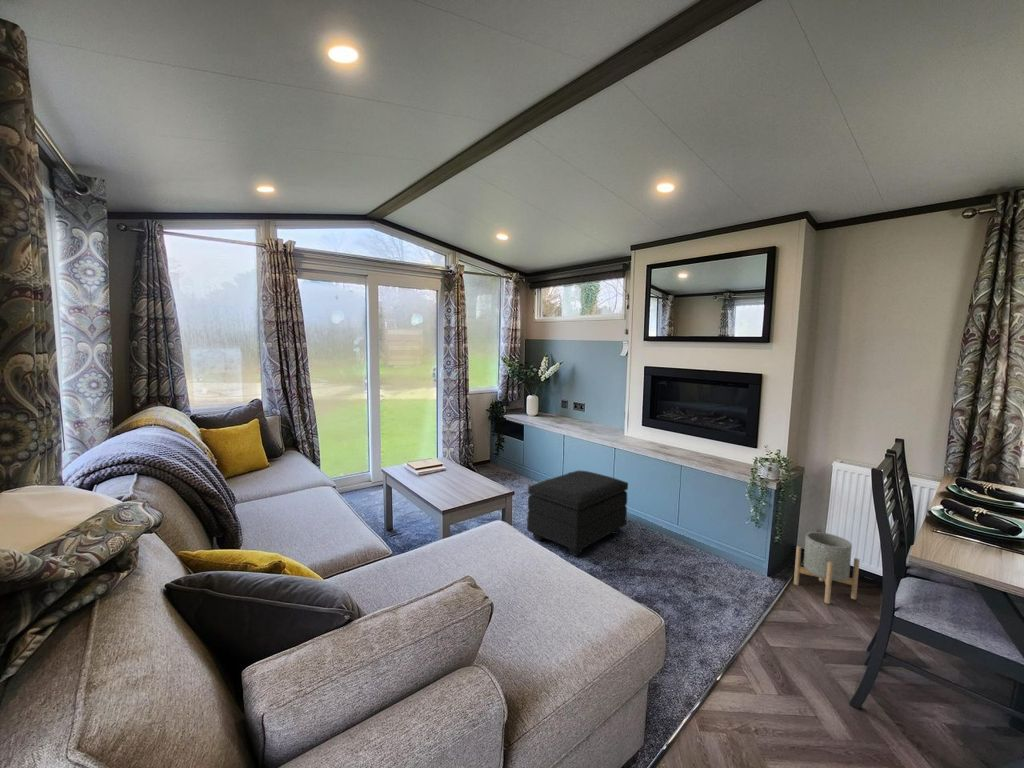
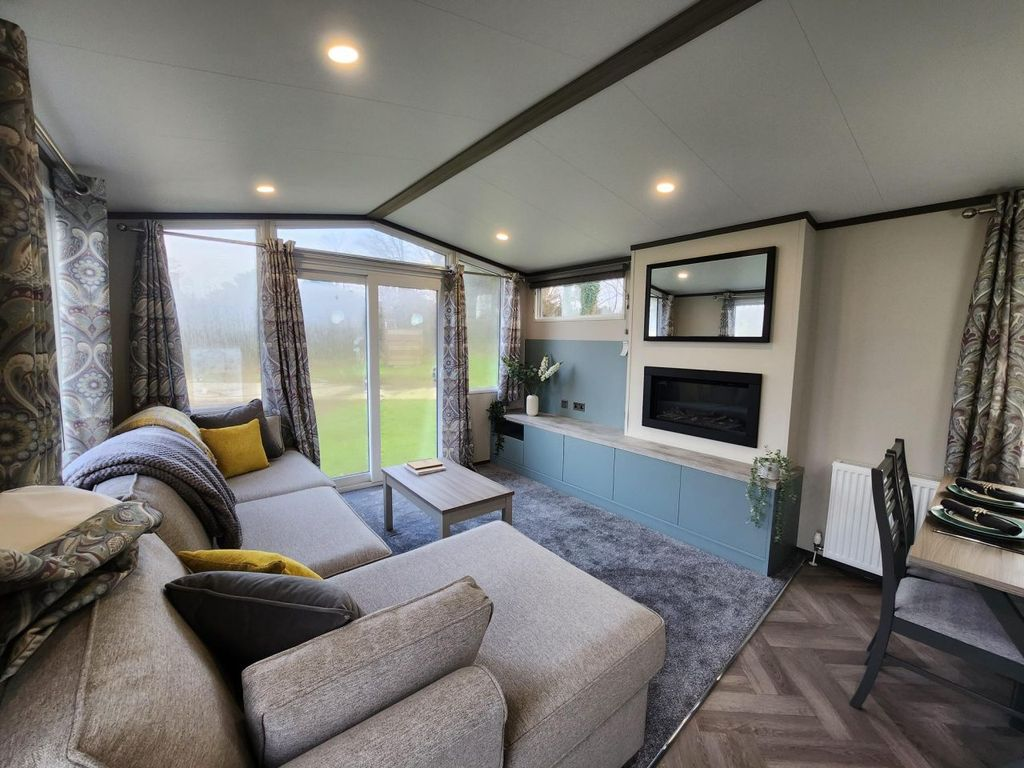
- footstool [526,470,629,557]
- planter [793,531,861,605]
